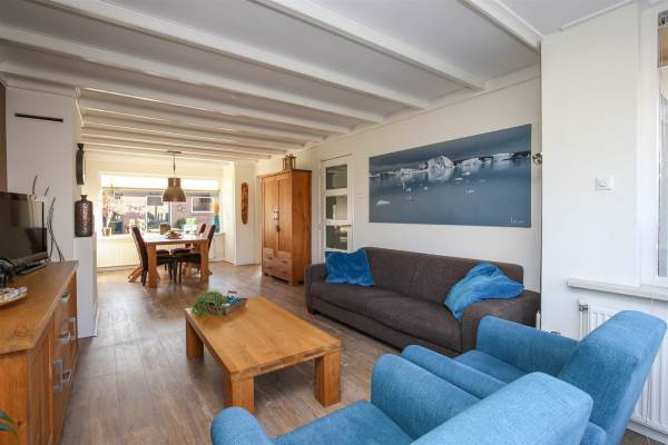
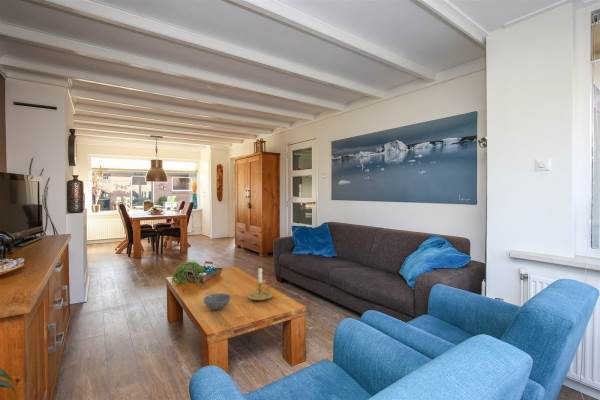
+ bowl [202,293,232,311]
+ candle holder [247,267,274,301]
